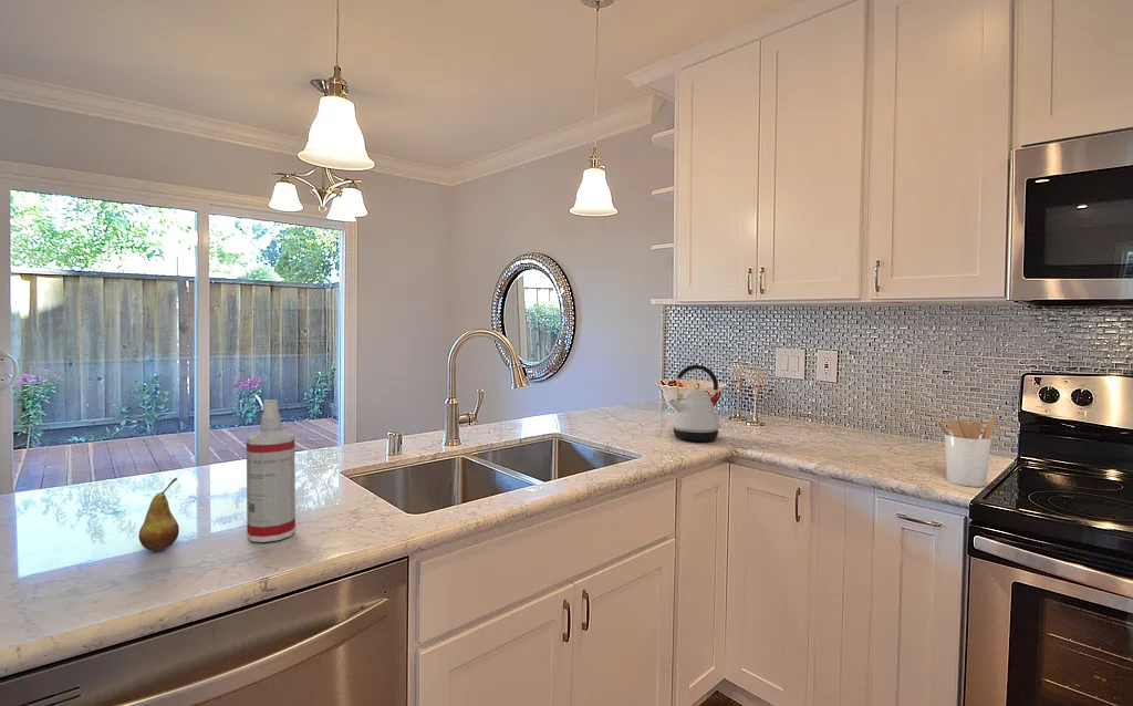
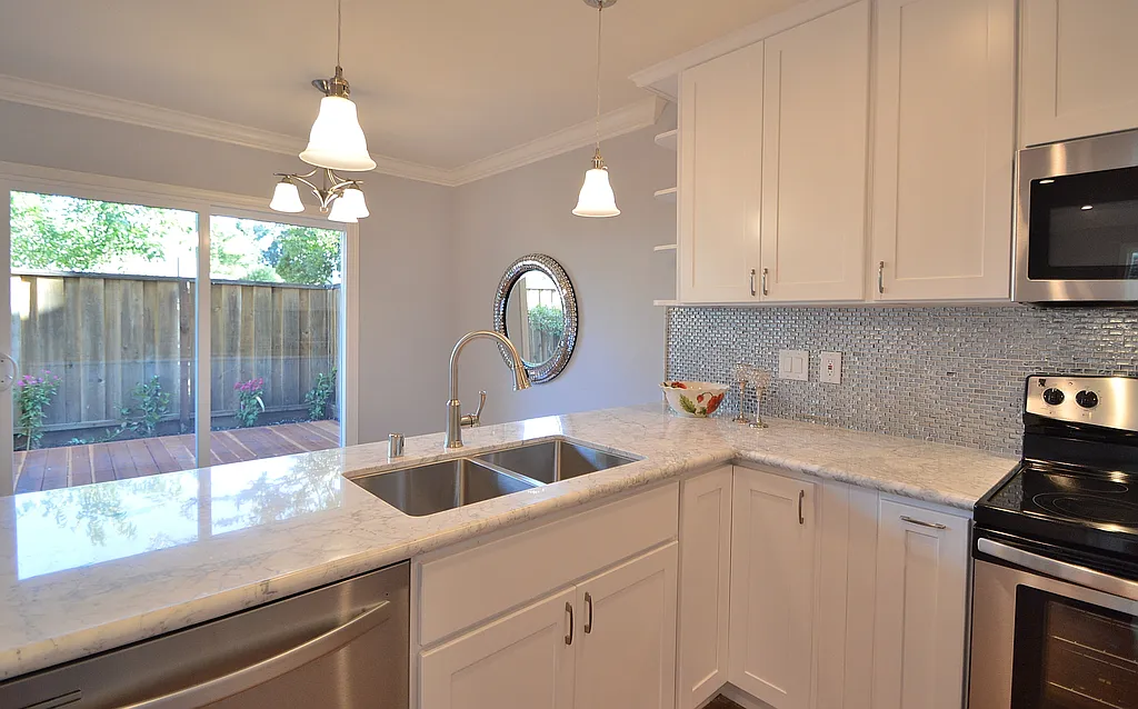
- fruit [138,477,180,551]
- utensil holder [935,414,998,488]
- spray bottle [246,398,297,543]
- kettle [667,364,723,443]
